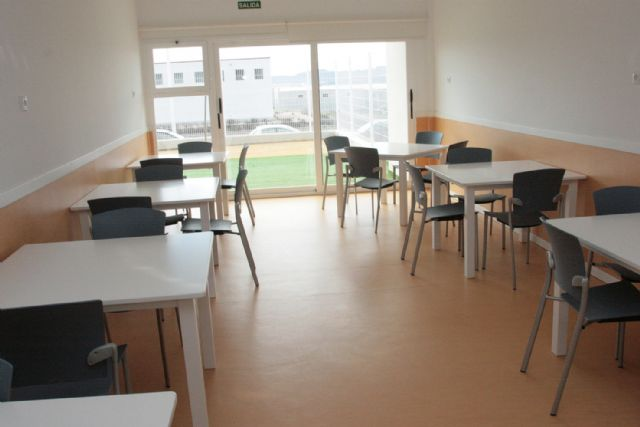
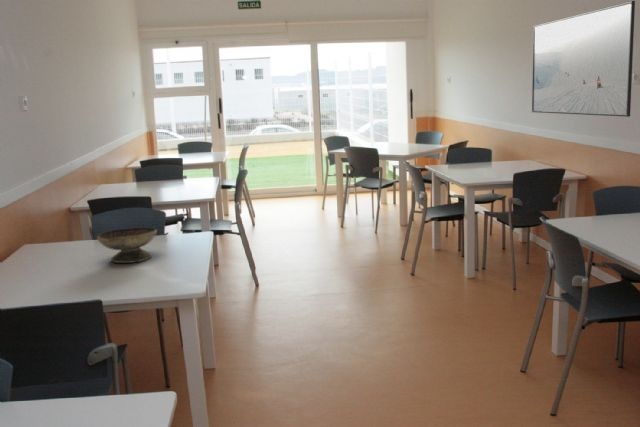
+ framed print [531,0,636,118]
+ decorative bowl [96,227,158,264]
